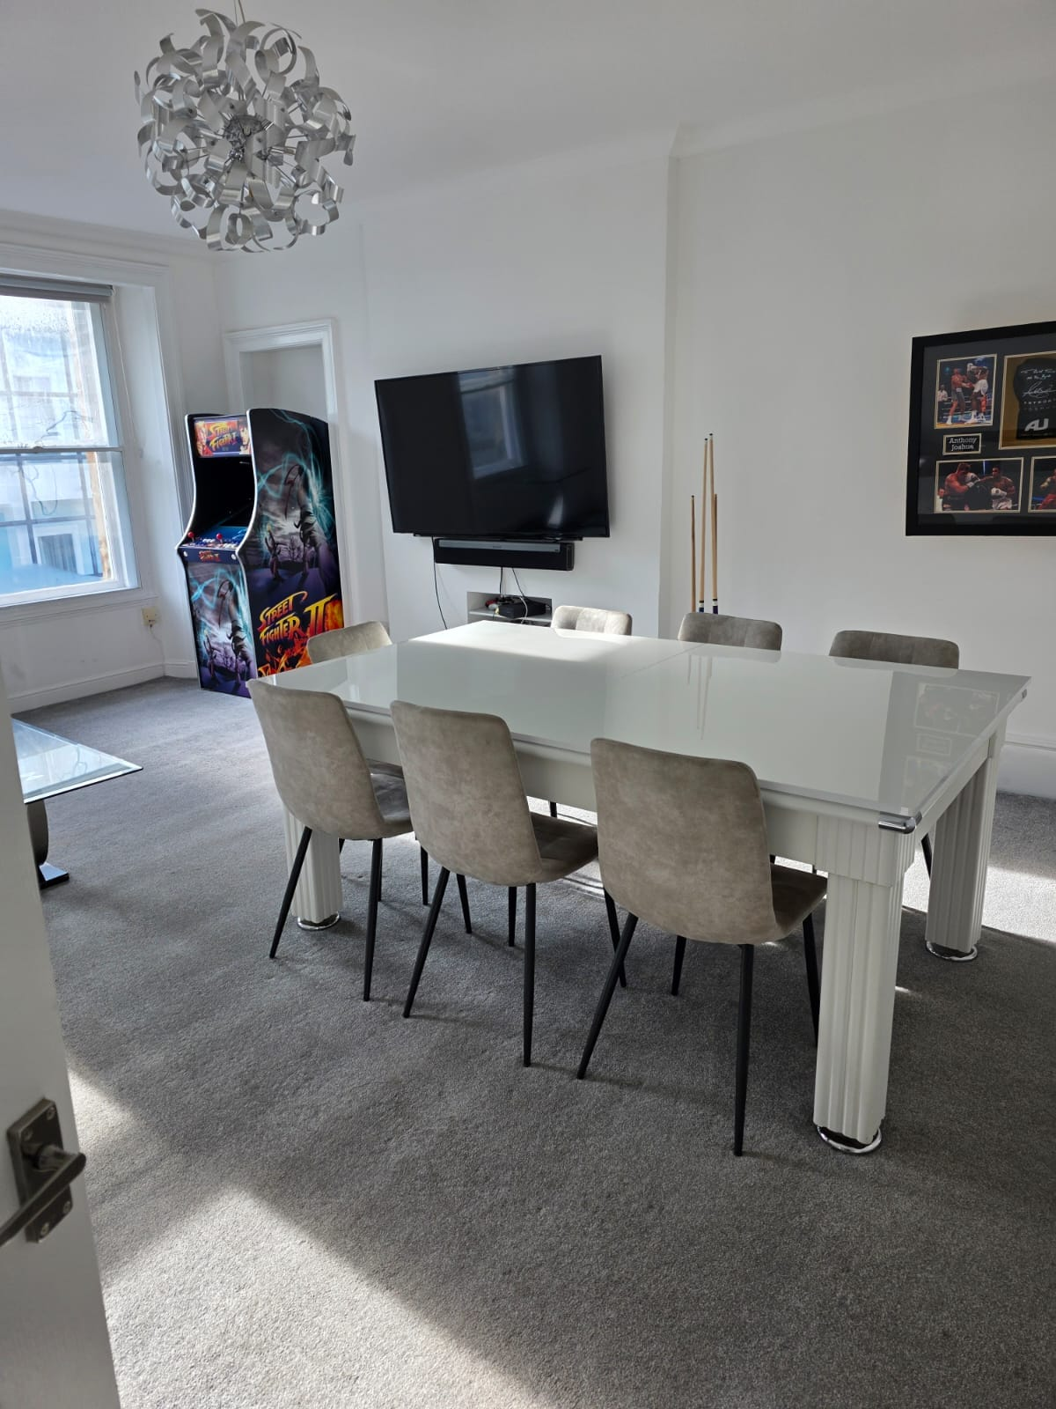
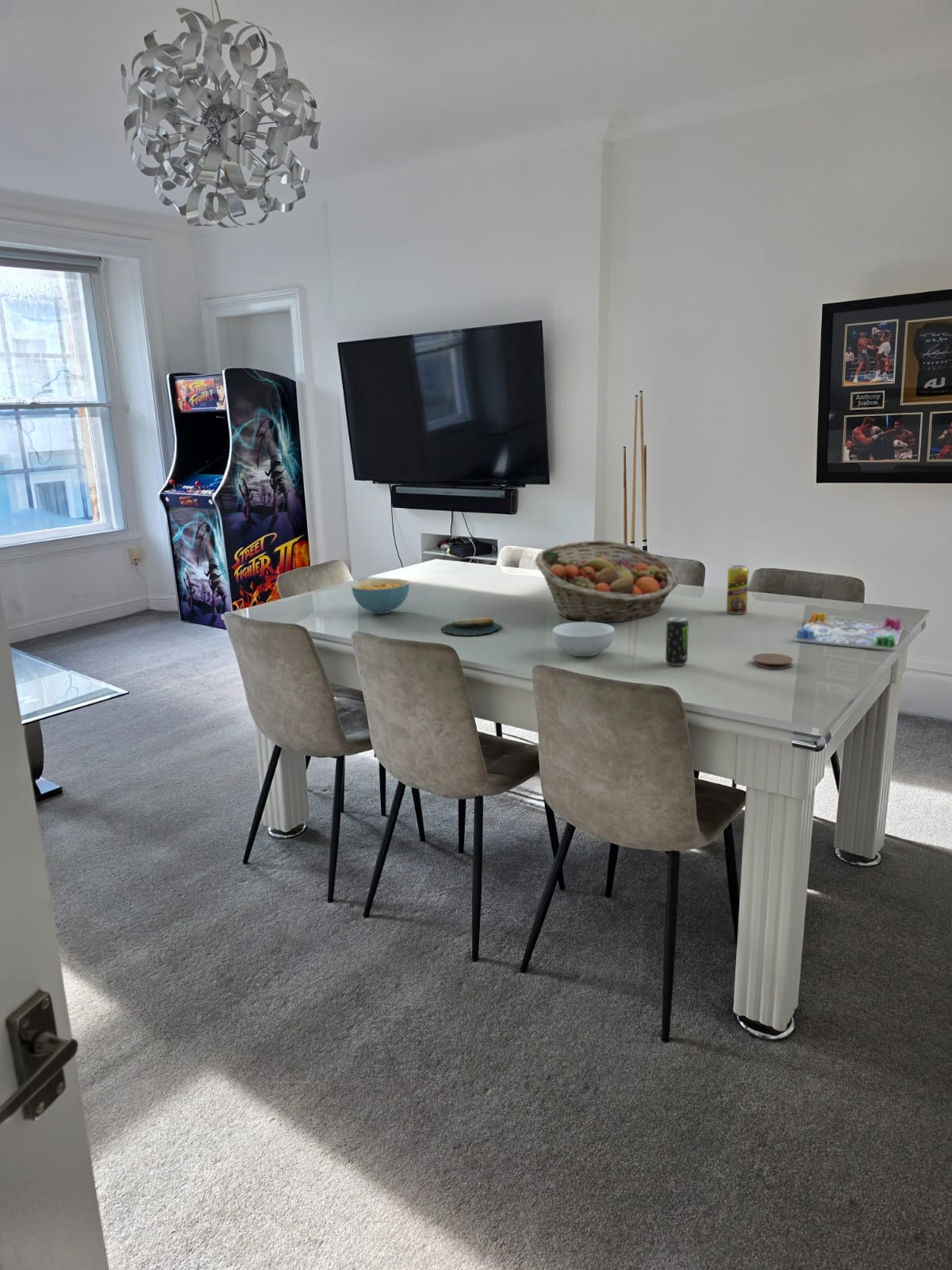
+ coaster [751,652,794,670]
+ cereal bowl [351,578,410,615]
+ board game [794,611,904,651]
+ fruit basket [534,540,680,623]
+ banana [440,617,502,637]
+ beverage can [665,616,689,667]
+ cereal bowl [552,621,615,657]
+ beverage can [726,564,750,615]
